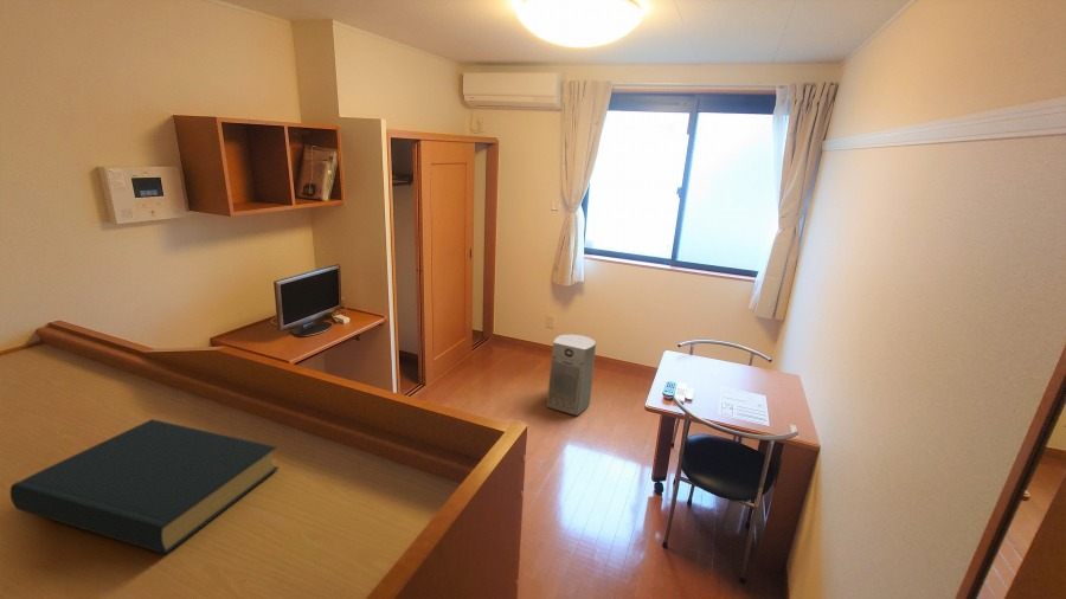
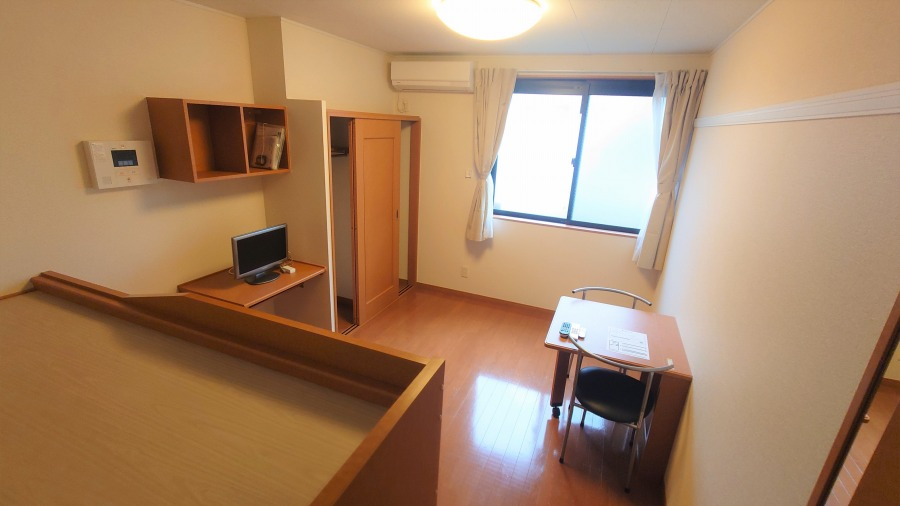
- fan [545,333,597,417]
- hardback book [9,418,280,555]
